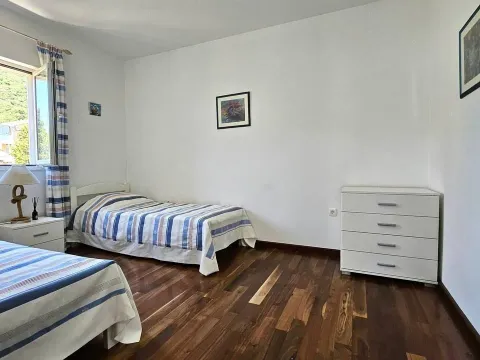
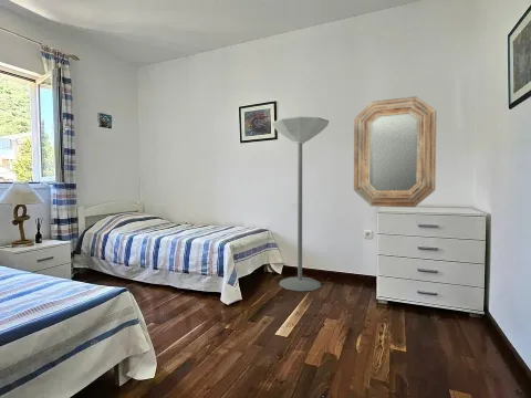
+ floor lamp [271,115,330,292]
+ home mirror [353,95,438,208]
